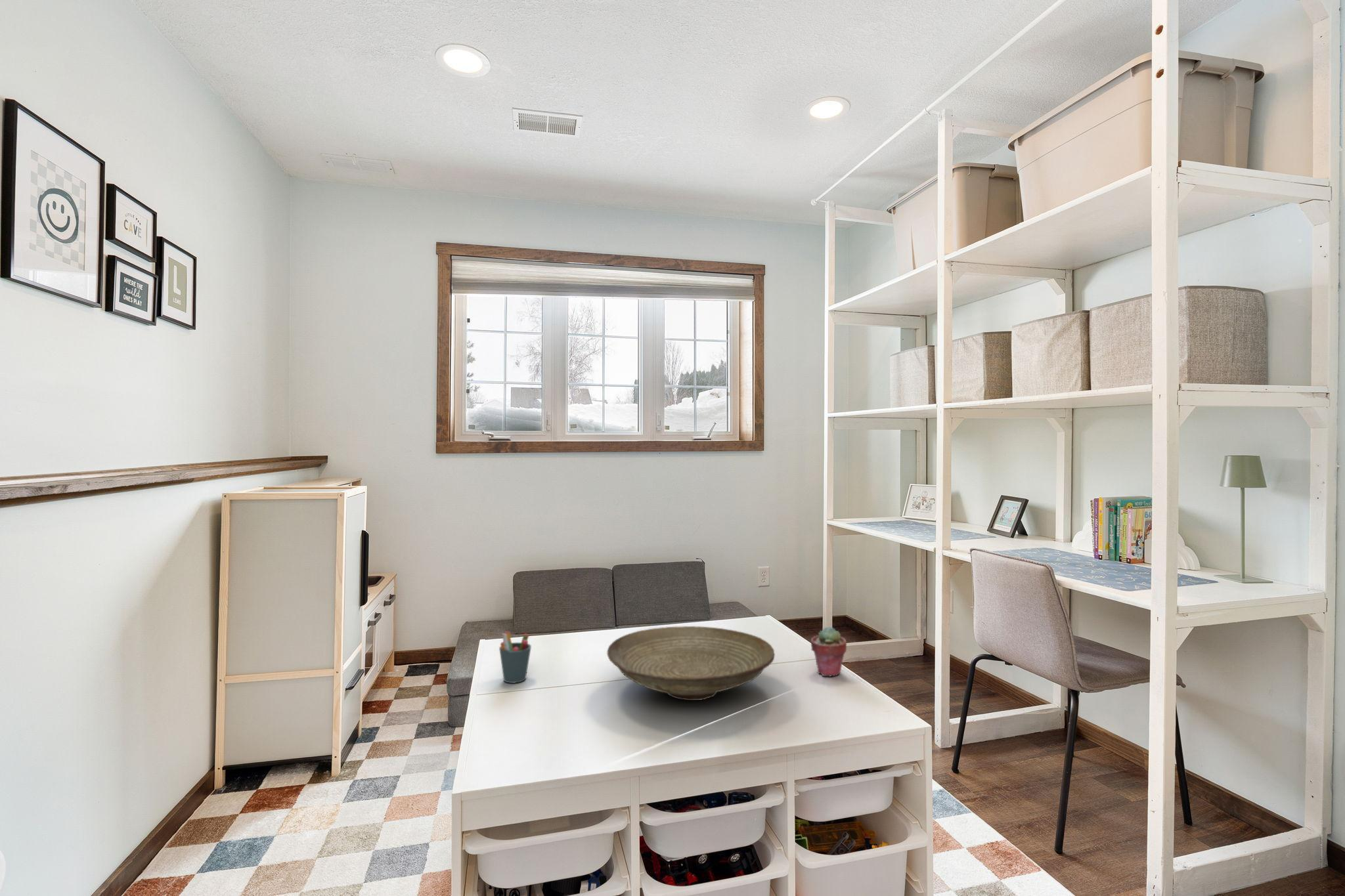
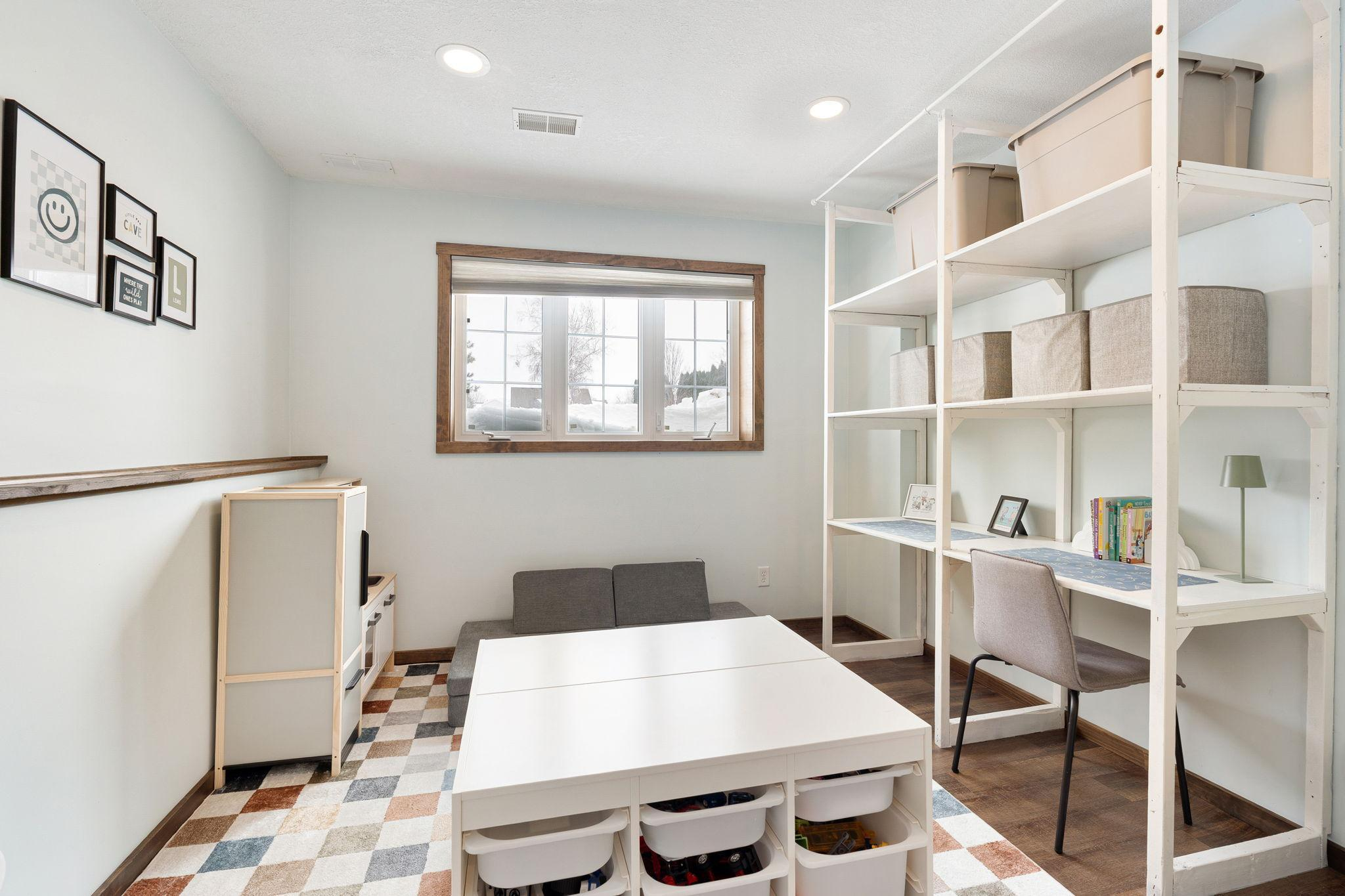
- pen holder [498,631,532,684]
- decorative bowl [606,626,775,701]
- potted succulent [810,626,847,677]
